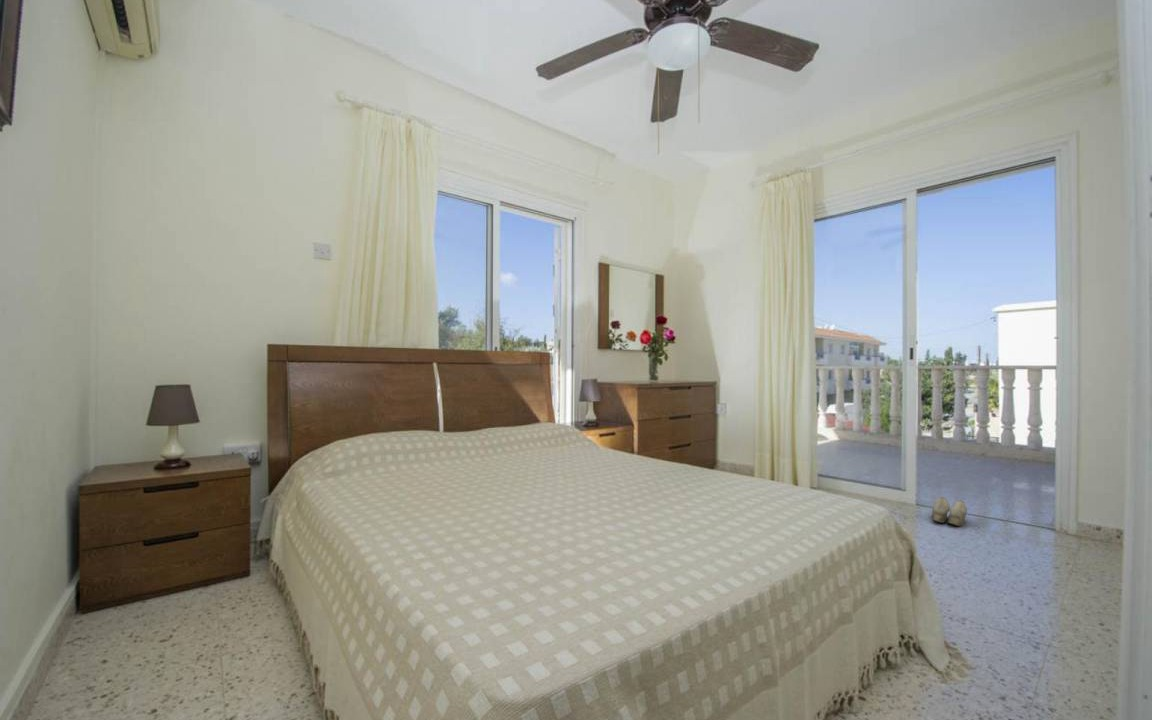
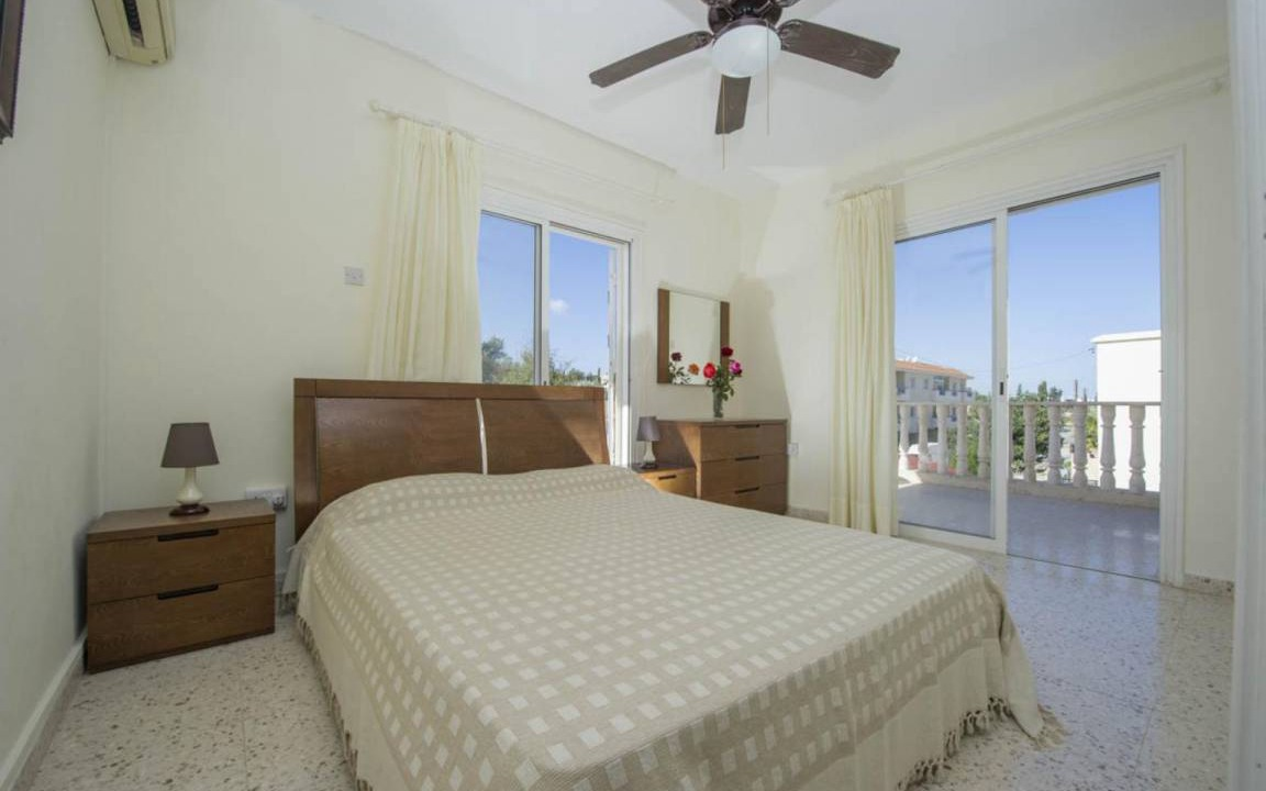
- slippers [931,496,968,527]
